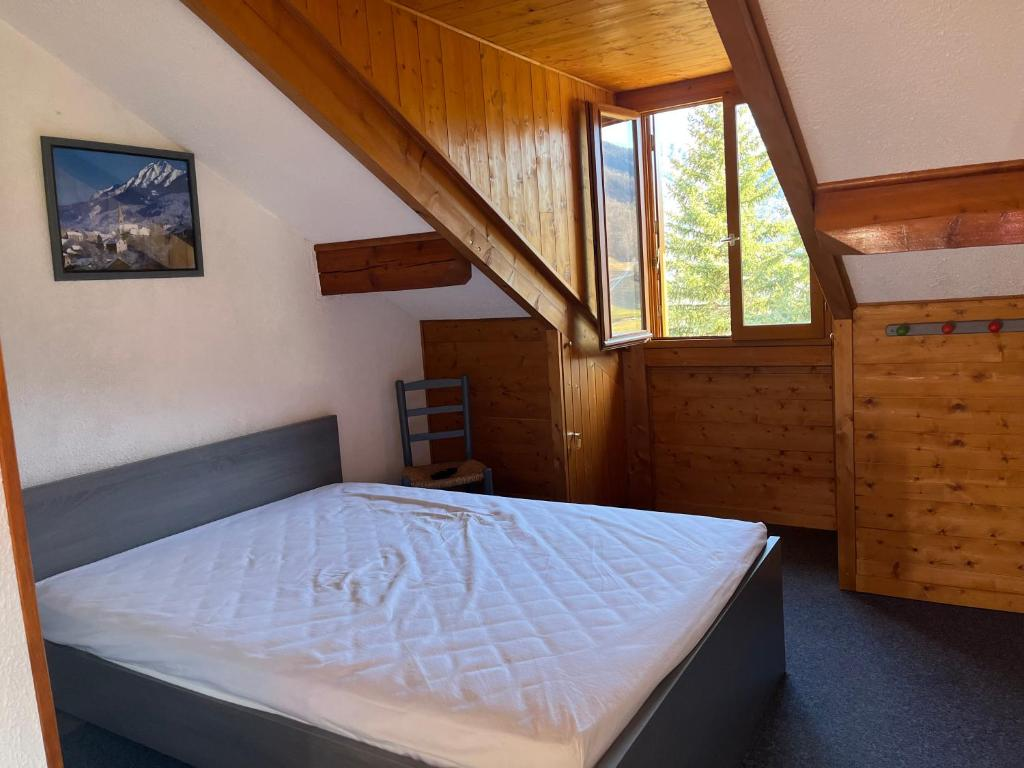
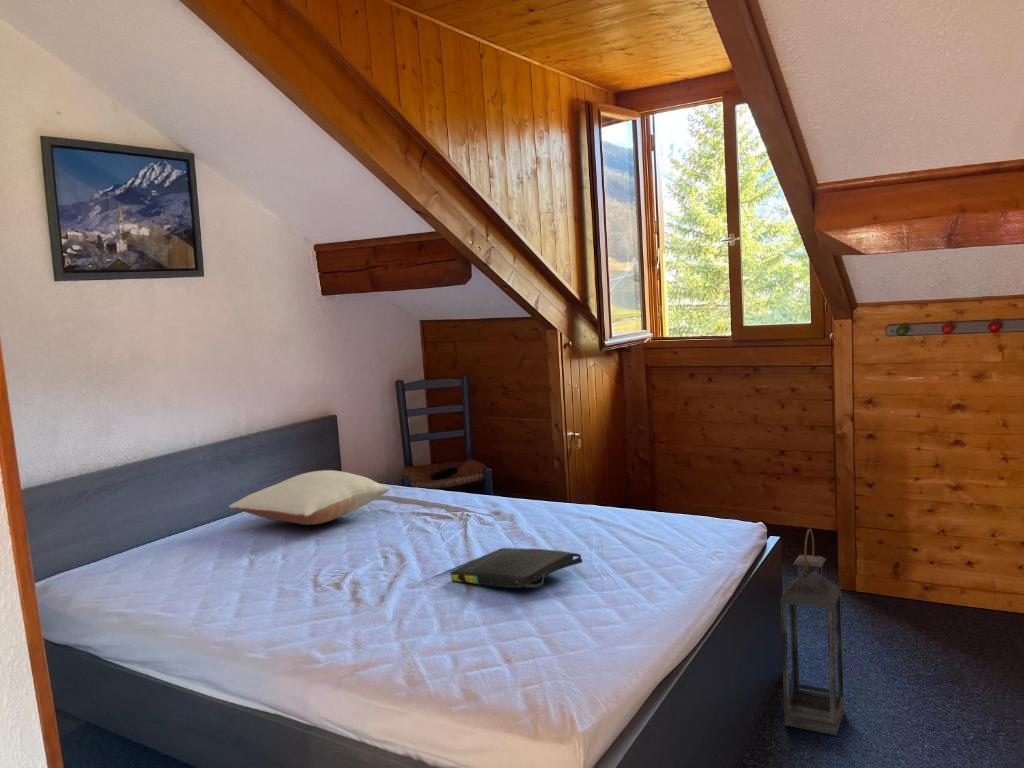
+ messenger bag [449,547,584,589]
+ pillow [228,469,390,526]
+ lantern [780,528,845,736]
